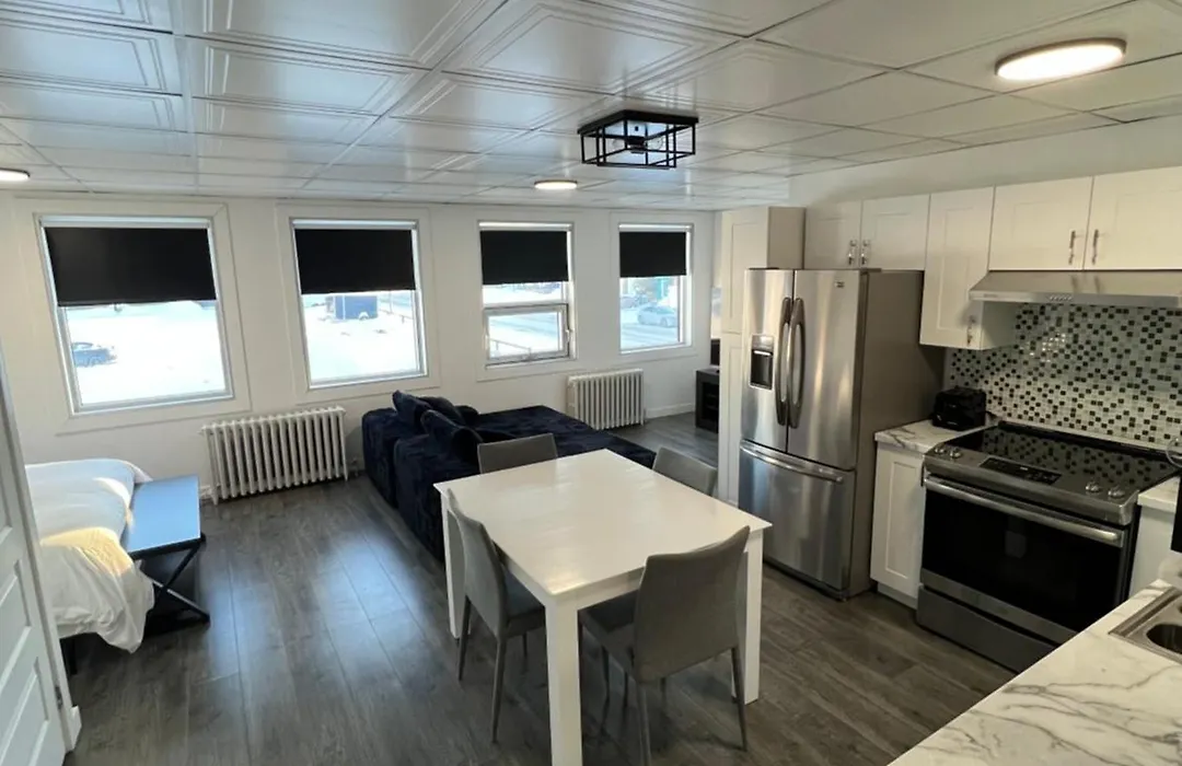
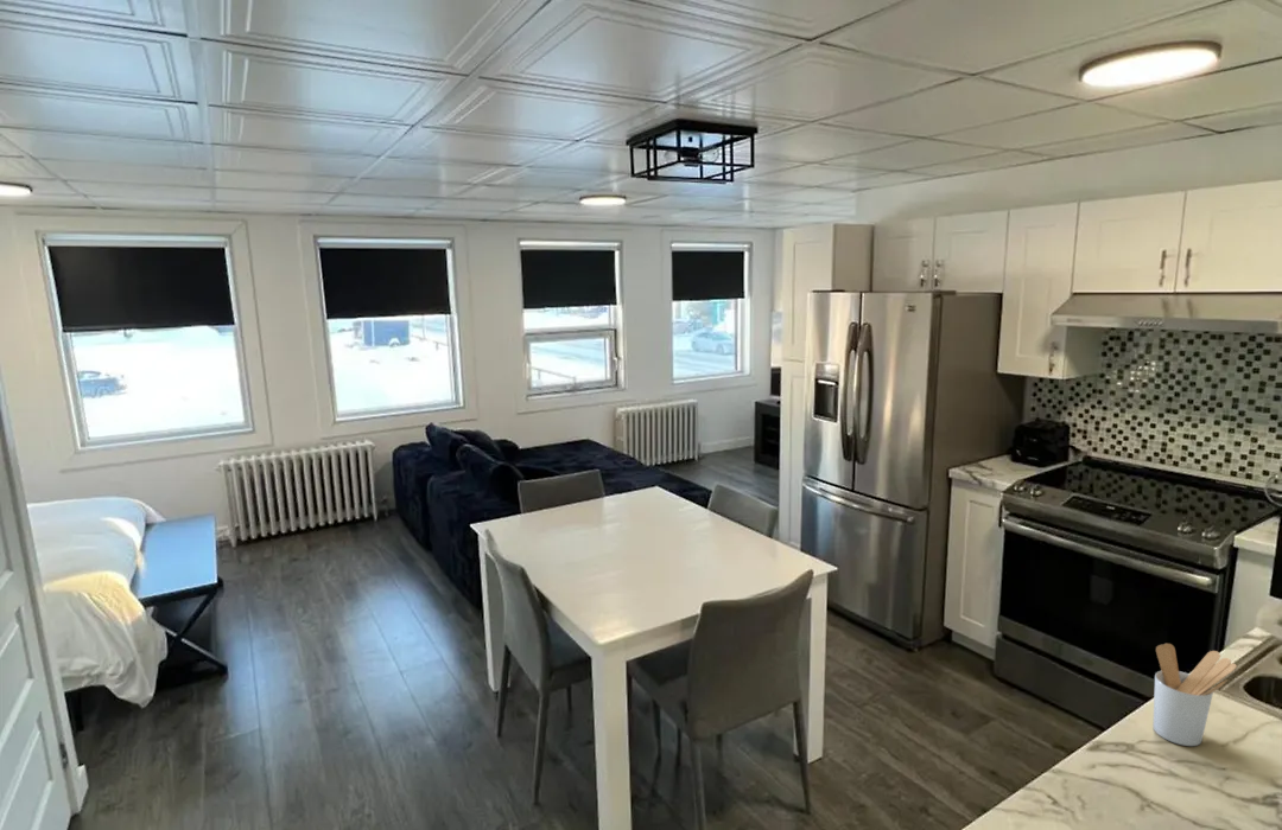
+ utensil holder [1151,643,1238,747]
